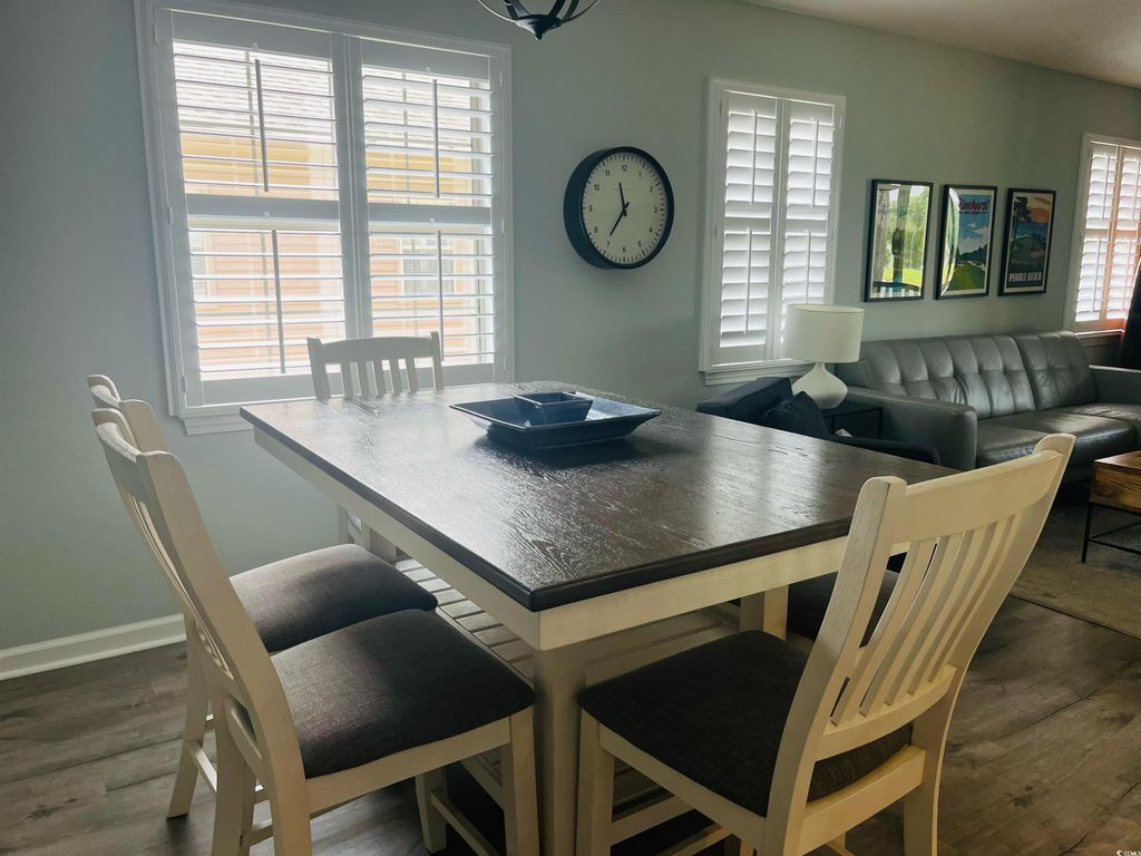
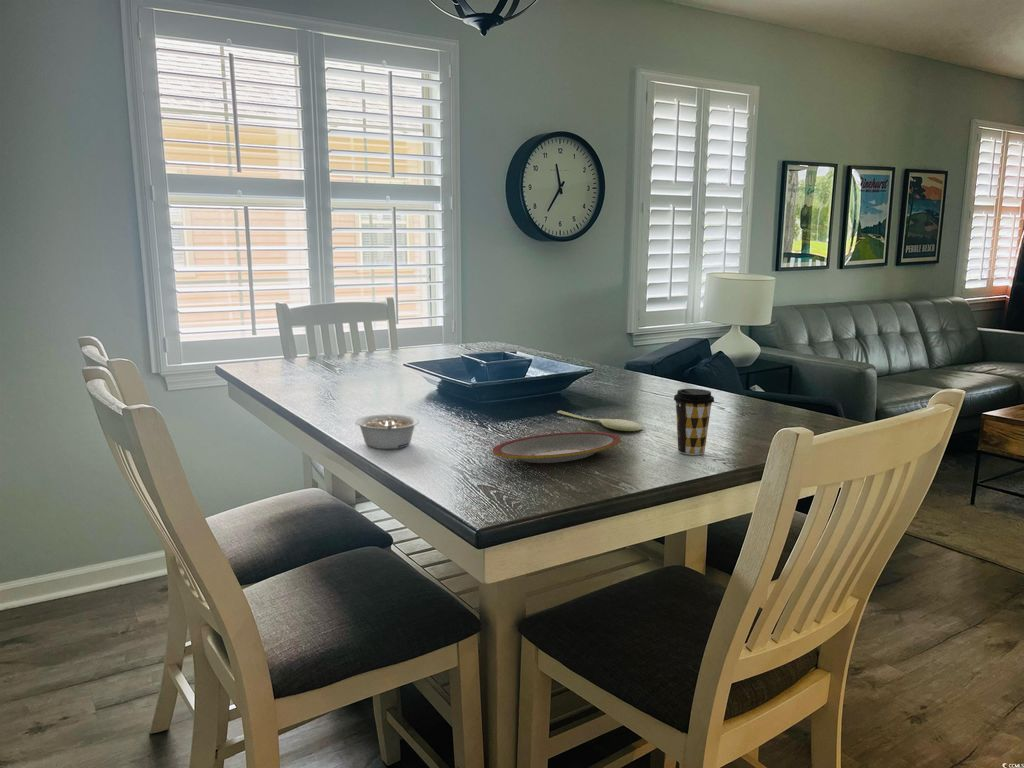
+ coffee cup [673,388,715,456]
+ spoon [556,410,644,432]
+ legume [354,413,420,450]
+ plate [491,431,622,464]
